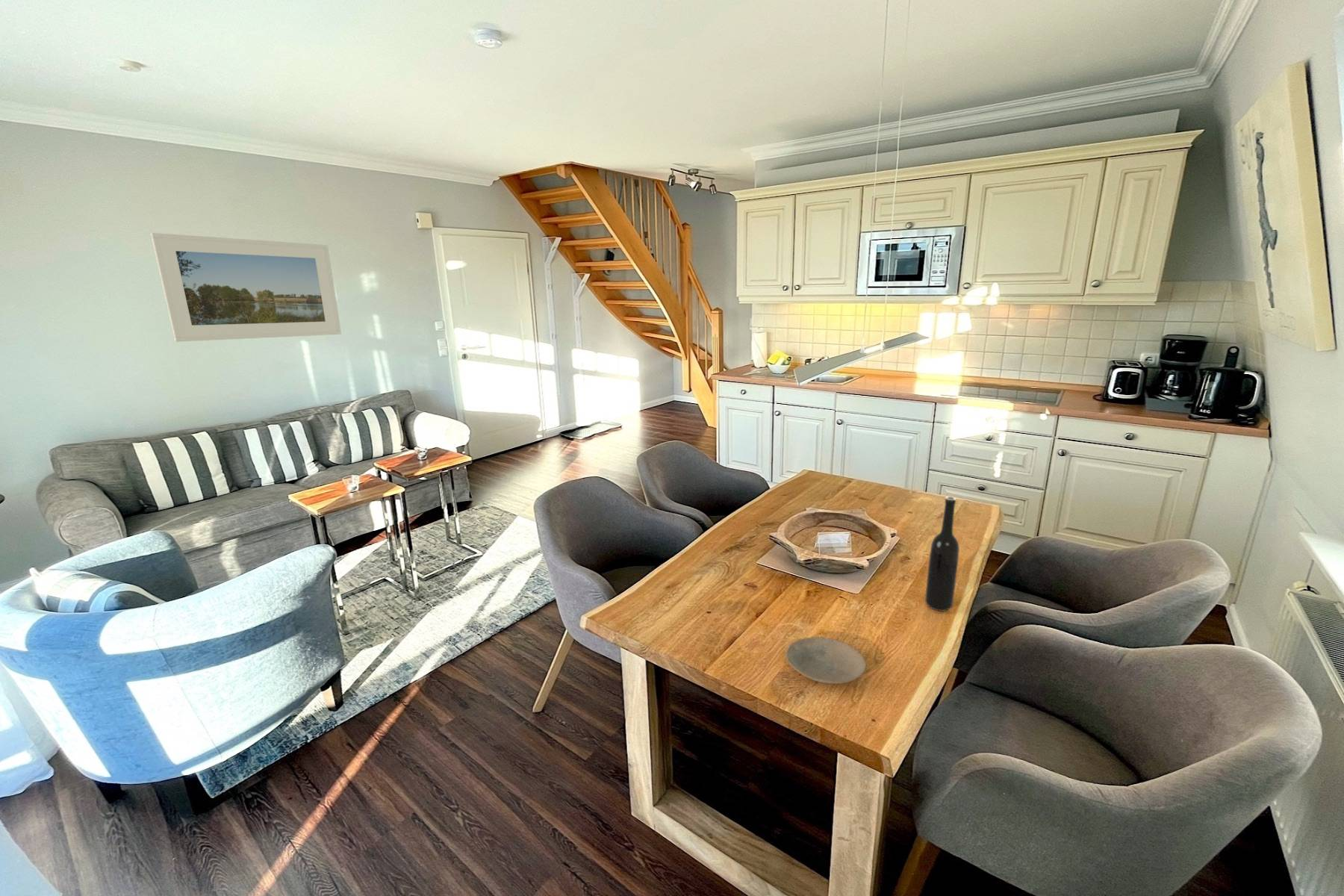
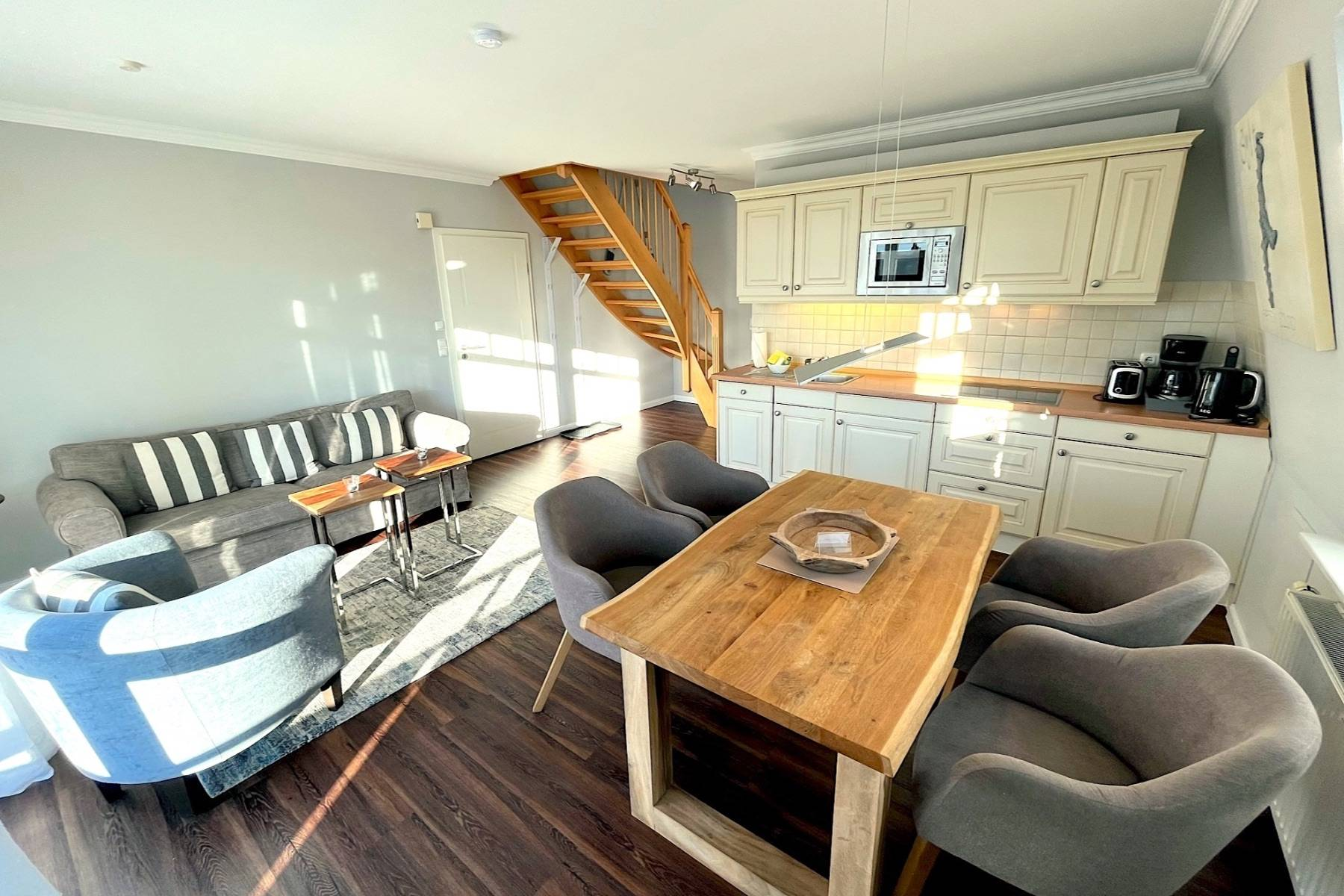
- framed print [150,232,342,343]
- plate [785,636,867,685]
- bottle [924,496,960,612]
